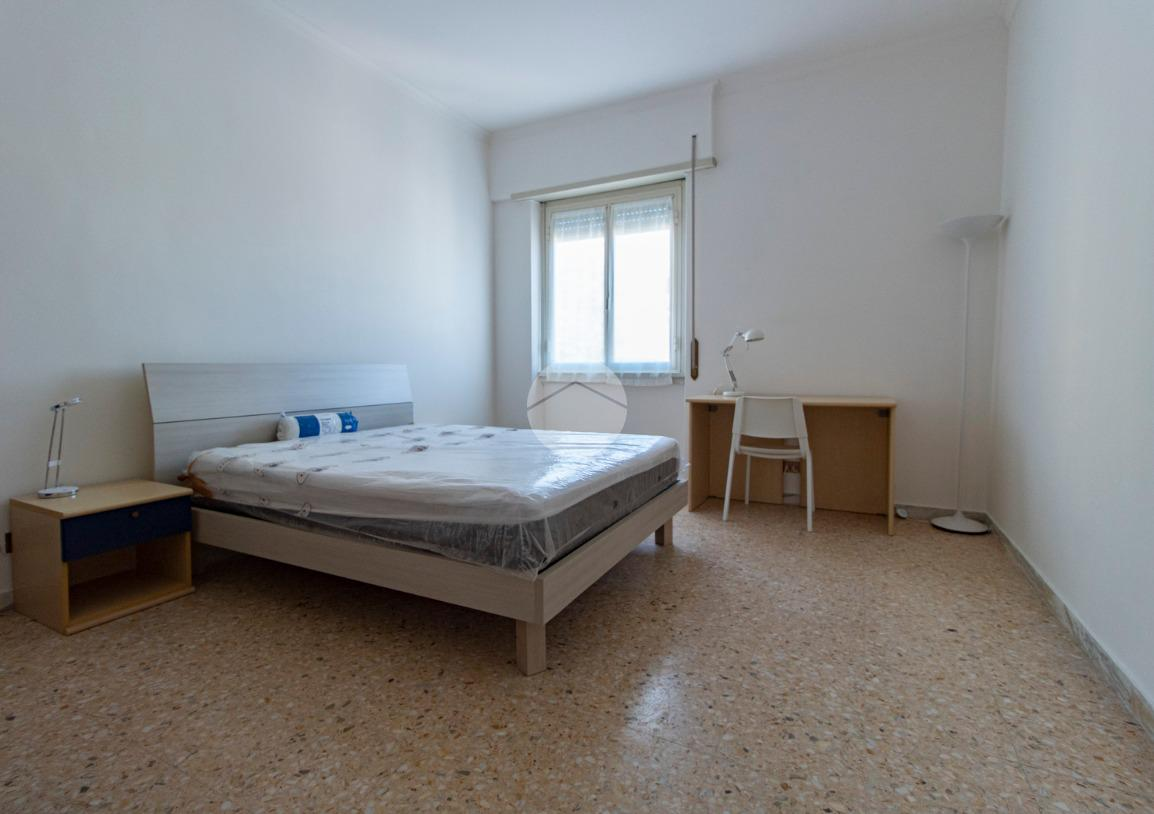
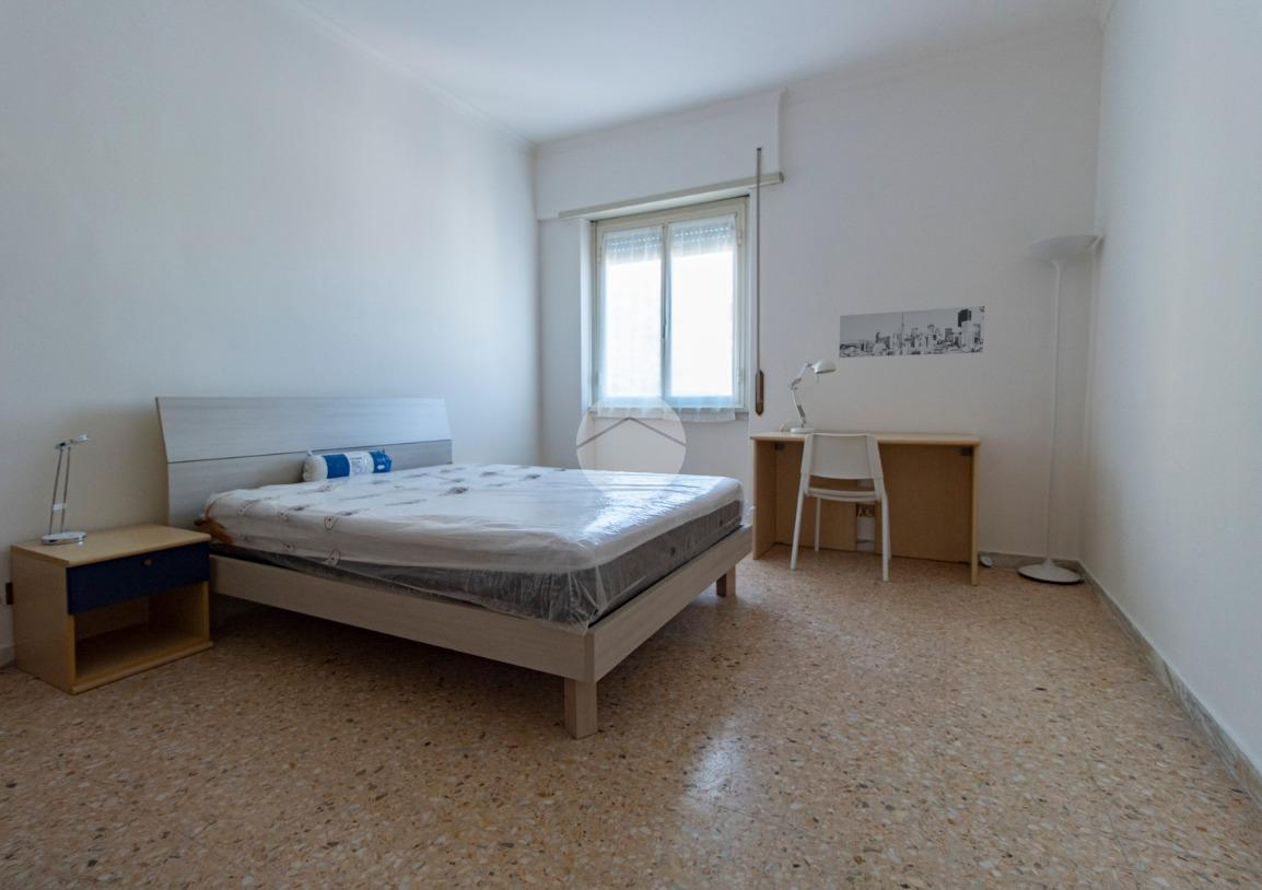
+ wall art [838,305,985,359]
